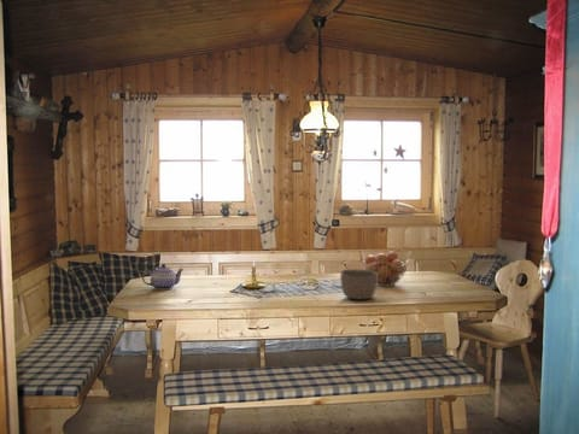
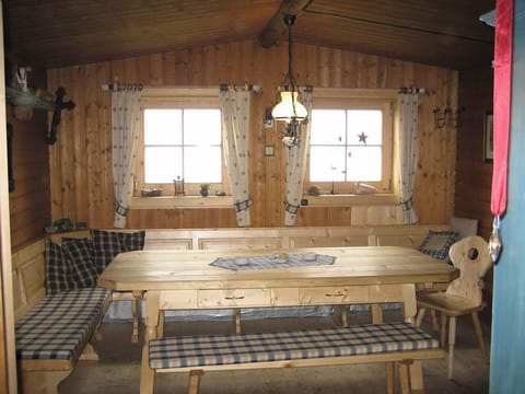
- teapot [141,263,185,292]
- bowl [339,268,378,300]
- candle holder [241,258,267,289]
- fruit basket [362,251,410,287]
